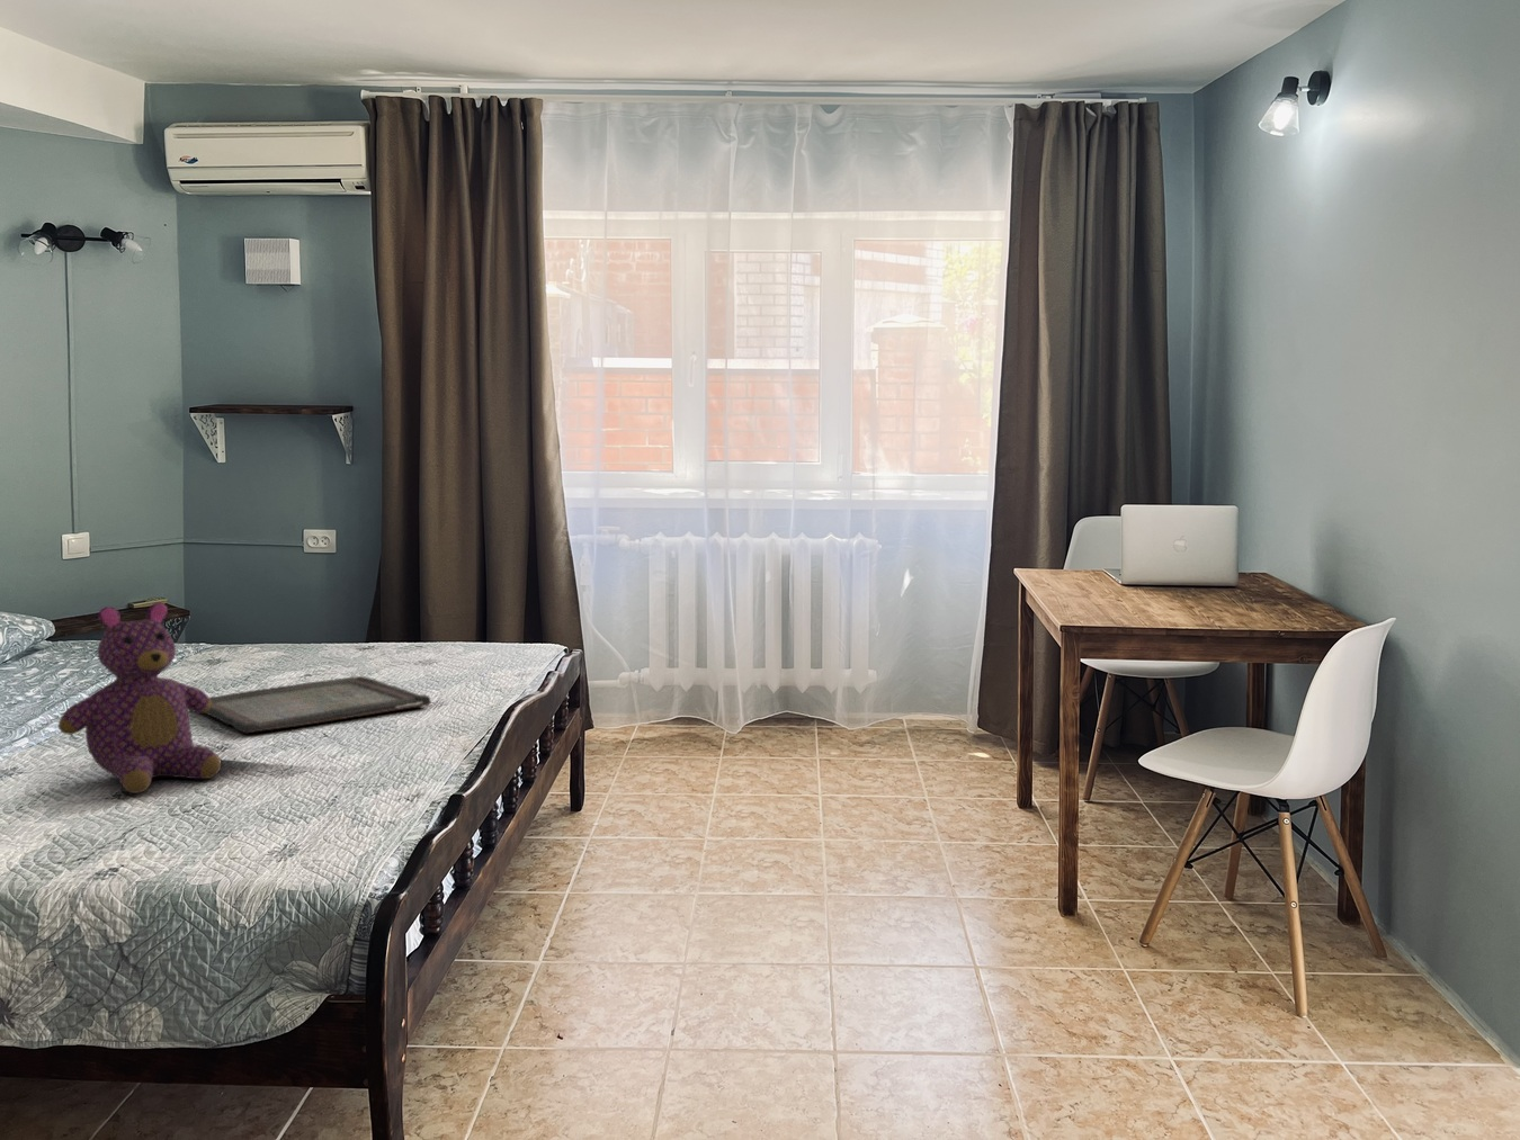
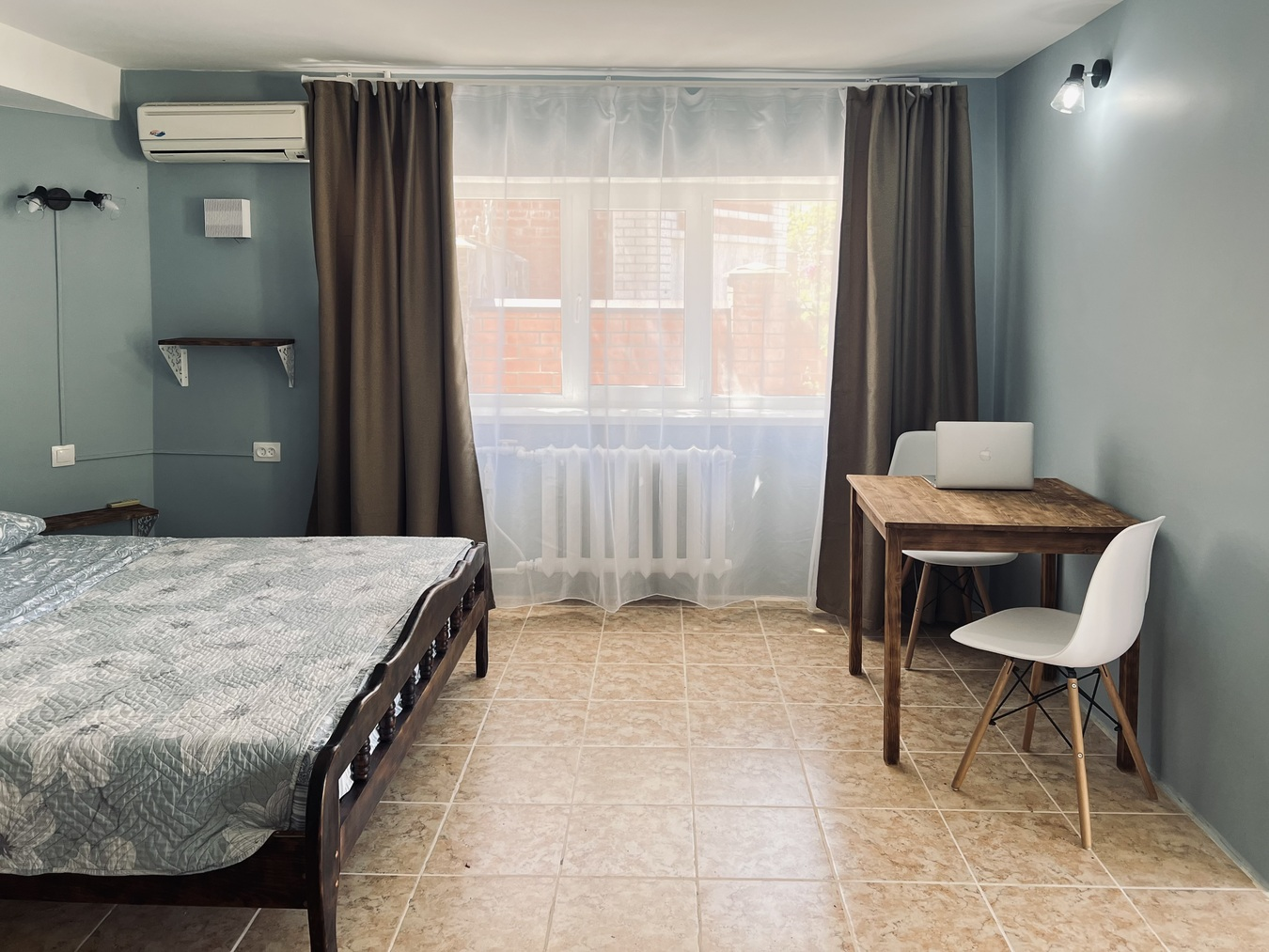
- teddy bear [57,601,222,794]
- serving tray [204,675,432,734]
